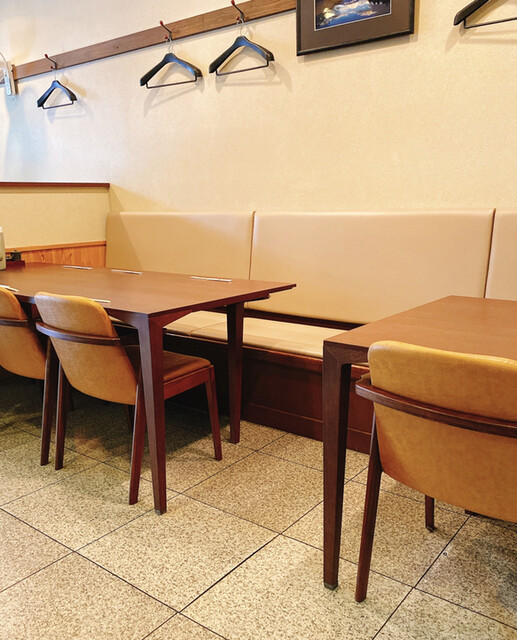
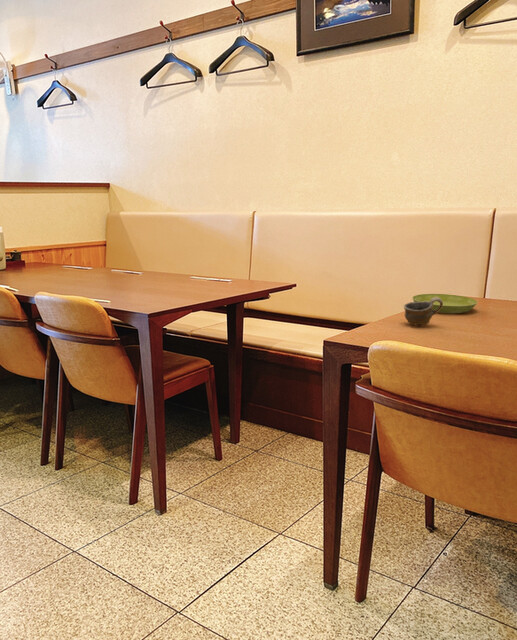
+ cup [403,297,443,326]
+ saucer [411,293,478,314]
